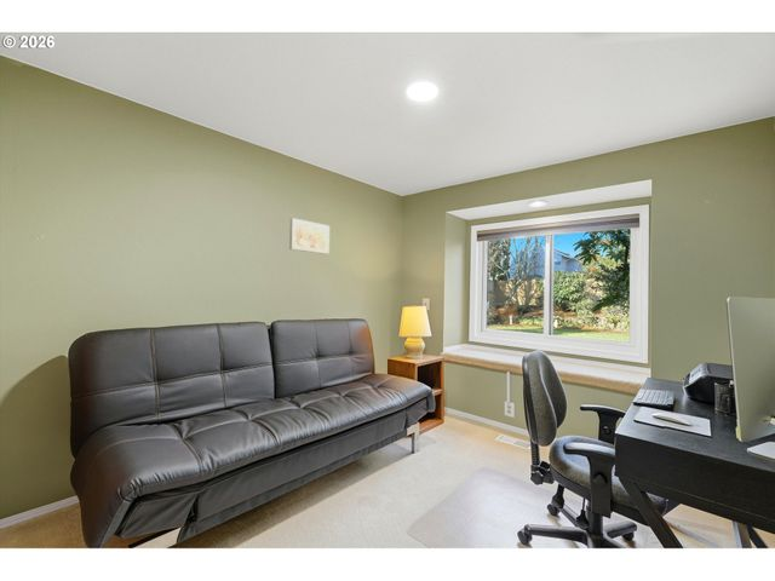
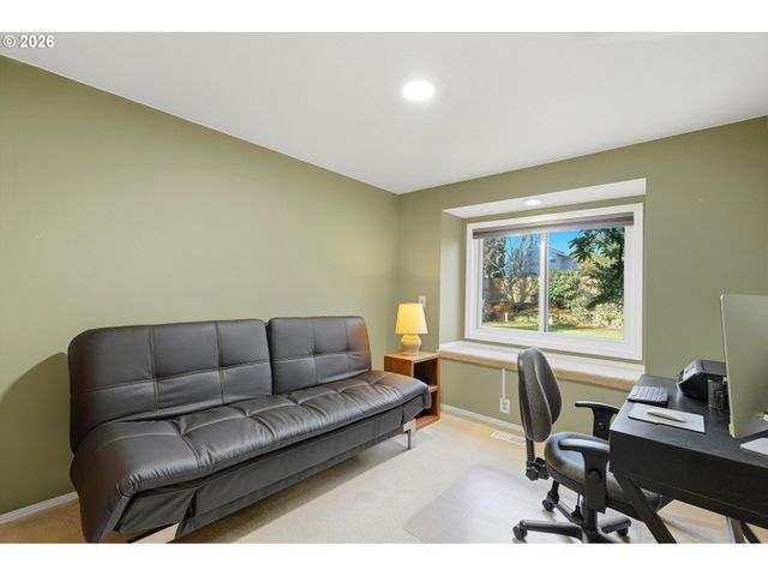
- wall art [288,217,331,255]
